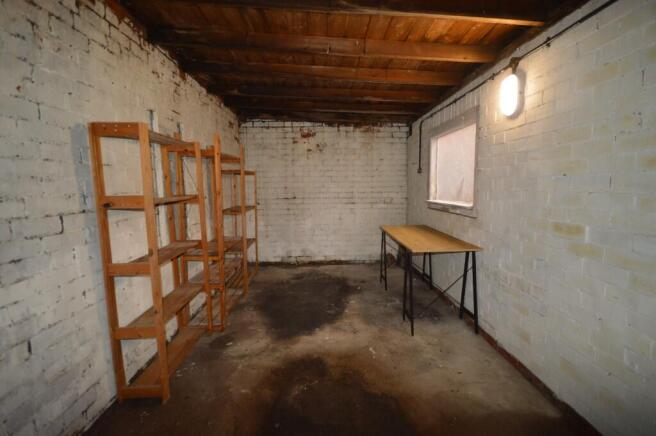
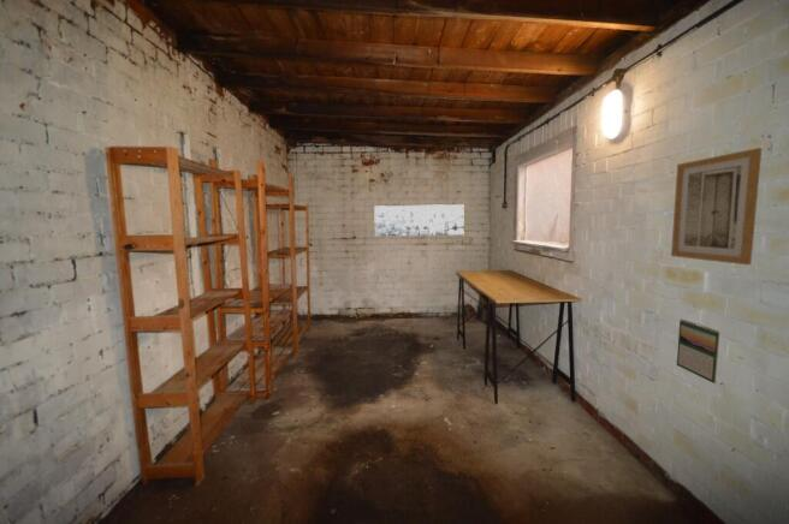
+ wall art [373,203,464,238]
+ calendar [676,317,720,385]
+ wall art [670,147,763,266]
